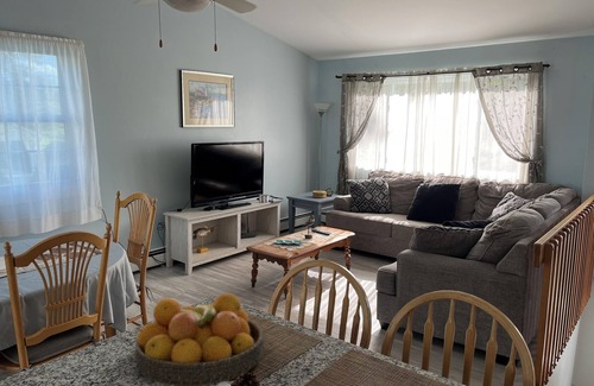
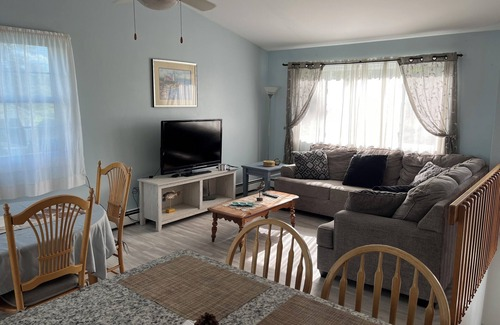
- fruit bowl [134,292,265,386]
